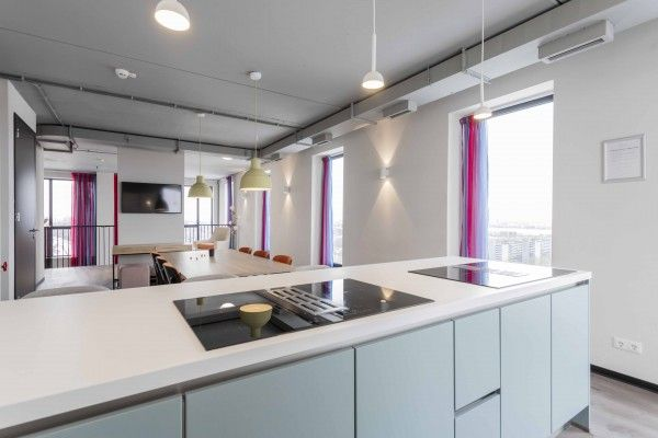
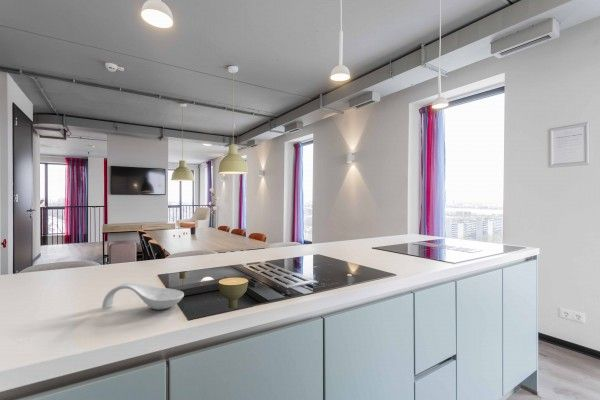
+ spoon rest [101,282,185,311]
